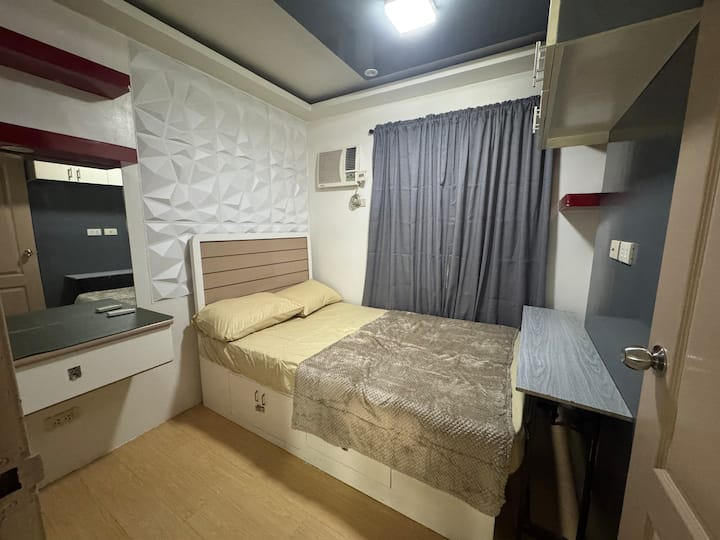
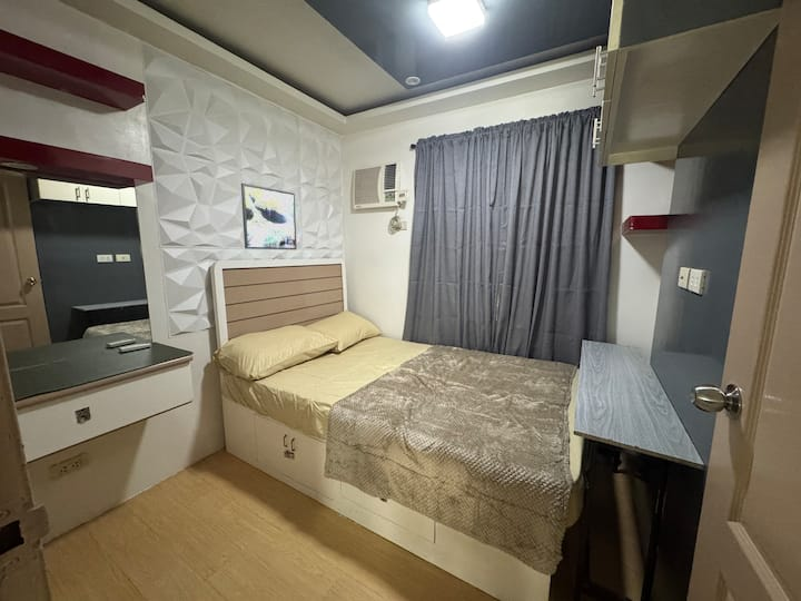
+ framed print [240,183,298,250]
